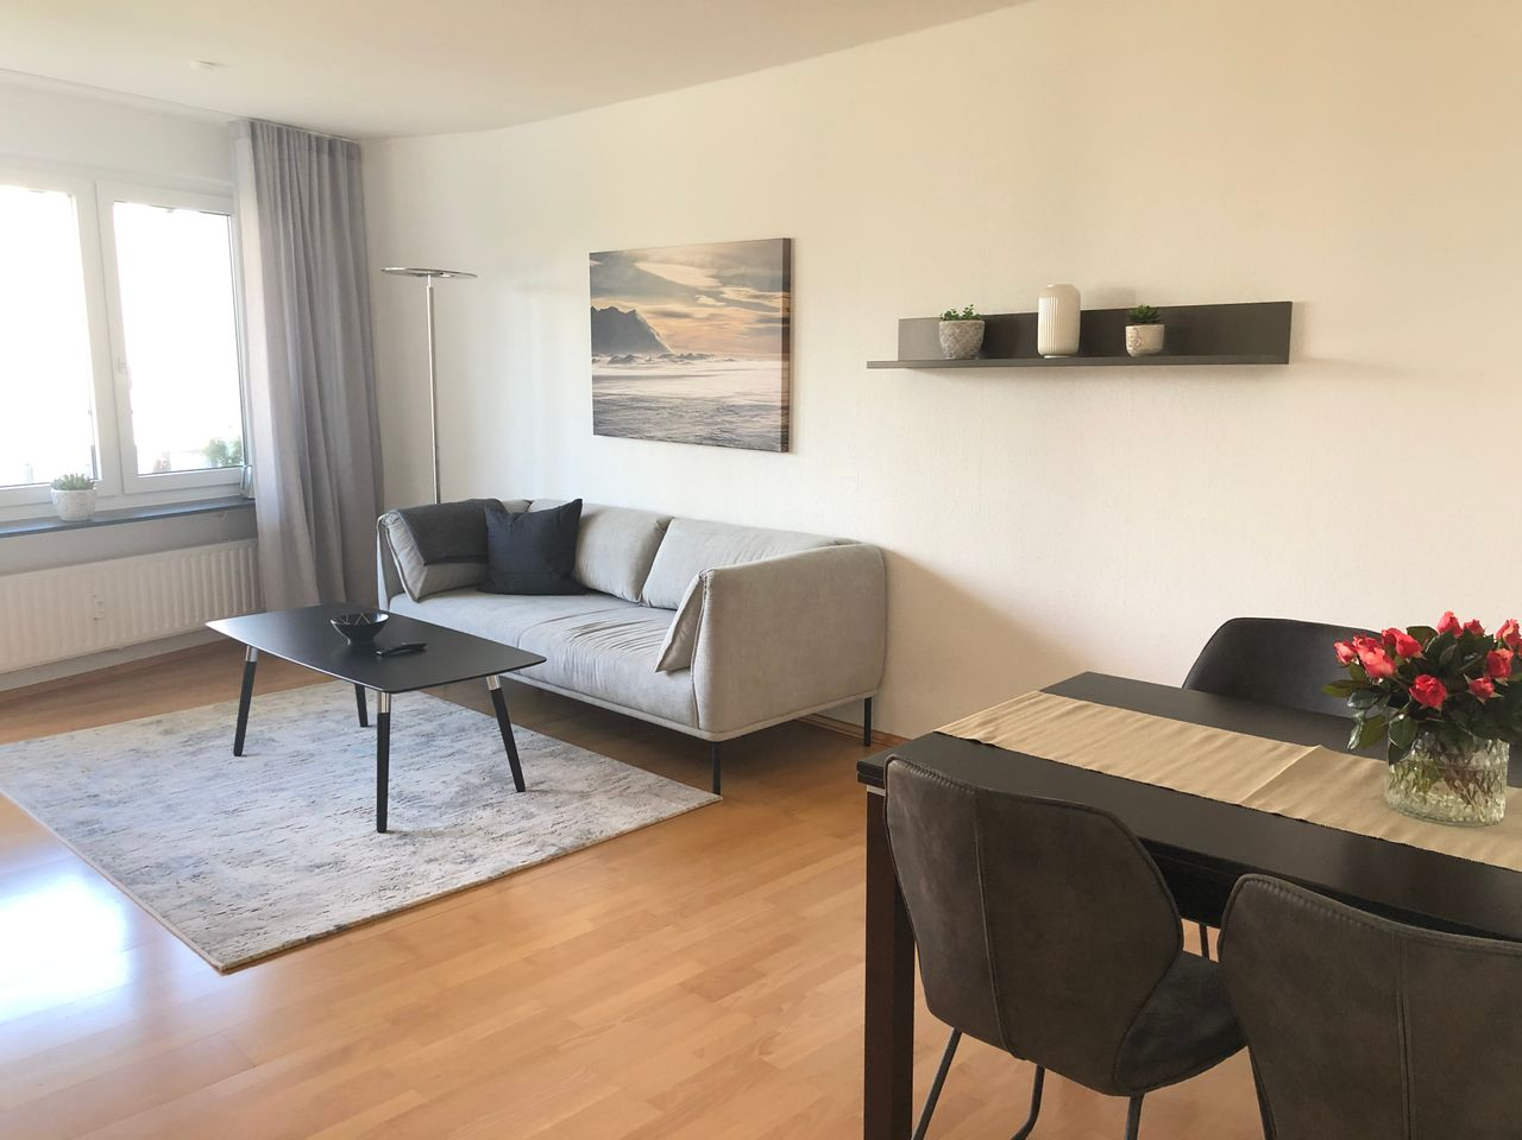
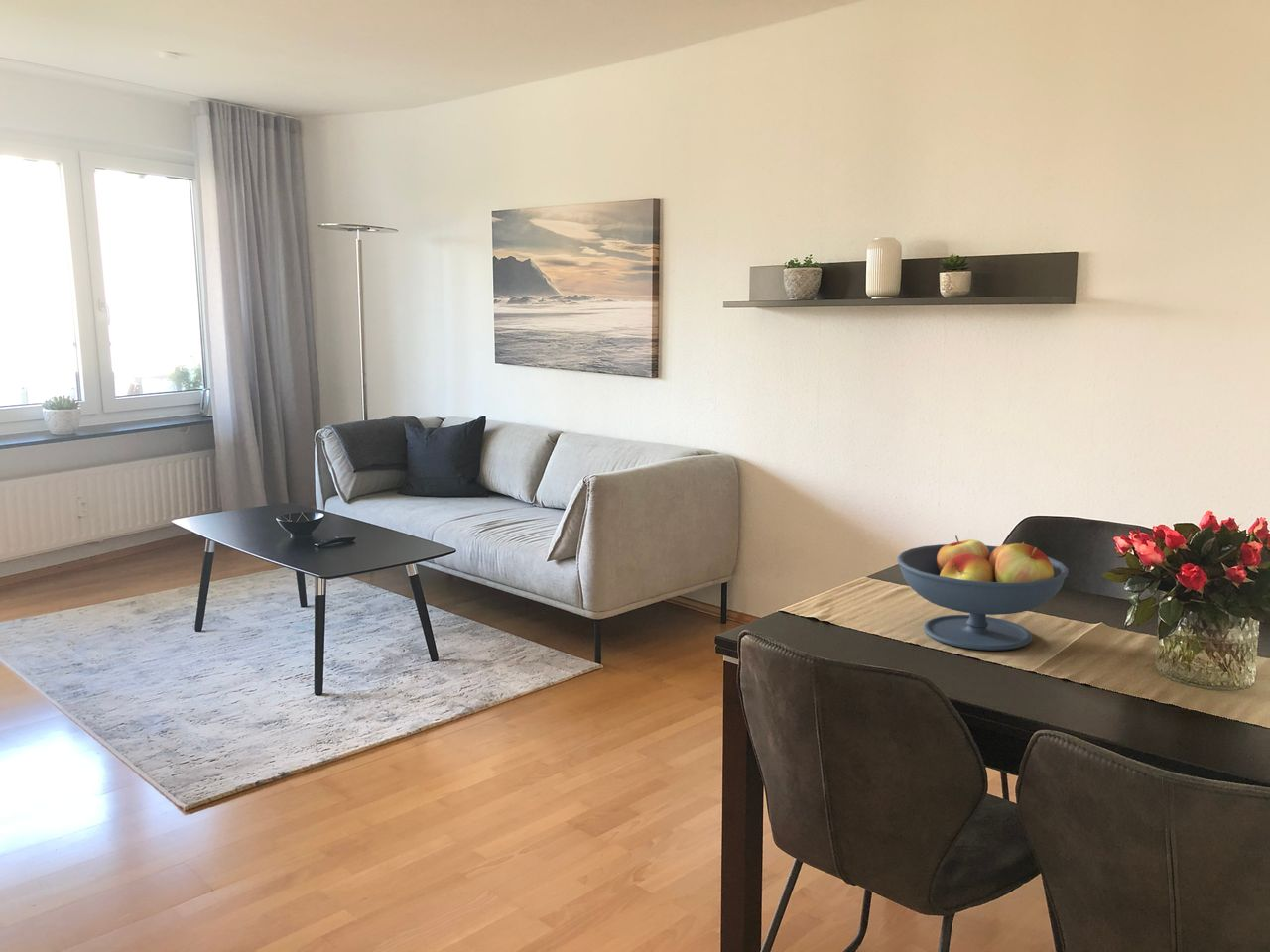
+ fruit bowl [896,535,1070,652]
